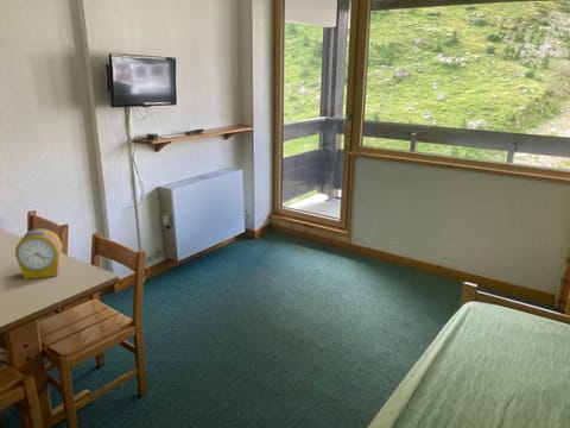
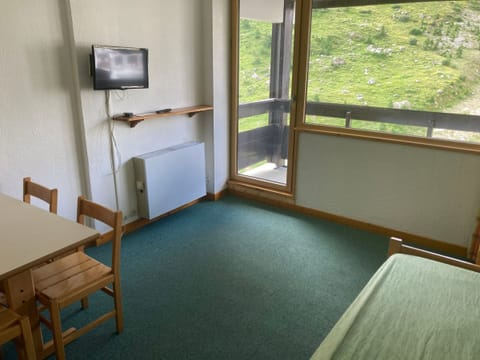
- alarm clock [14,227,63,281]
